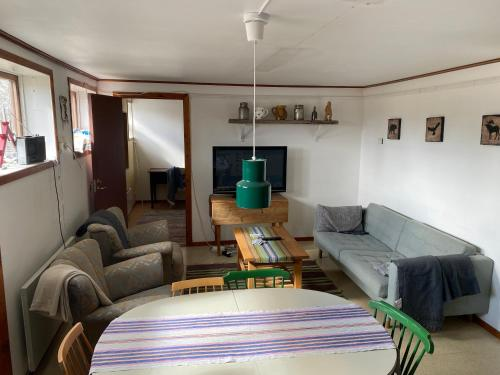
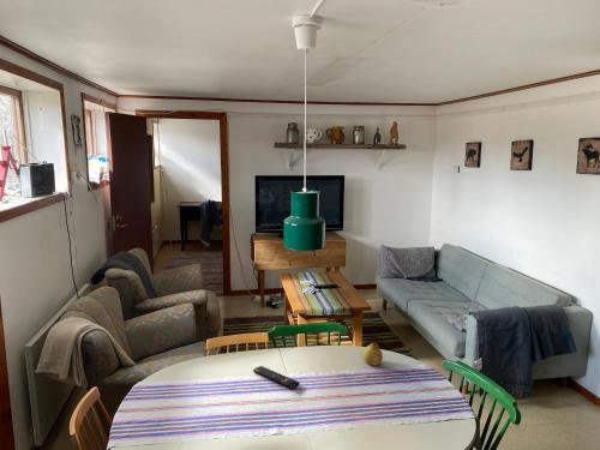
+ remote control [252,365,301,390]
+ fruit [362,341,384,366]
